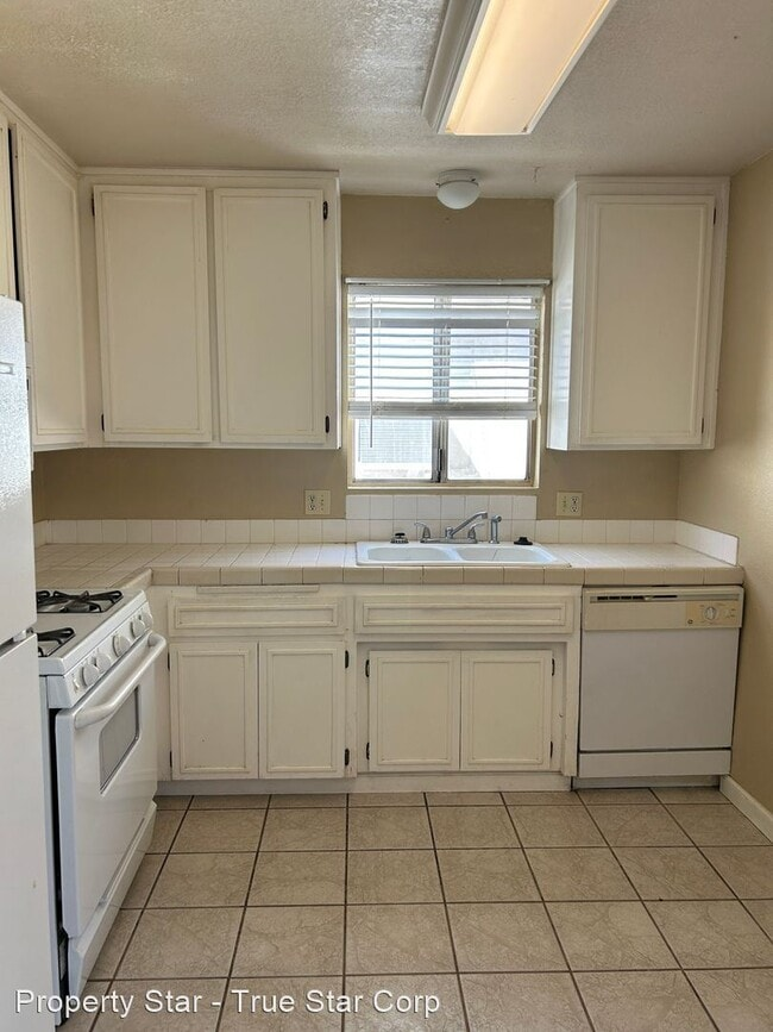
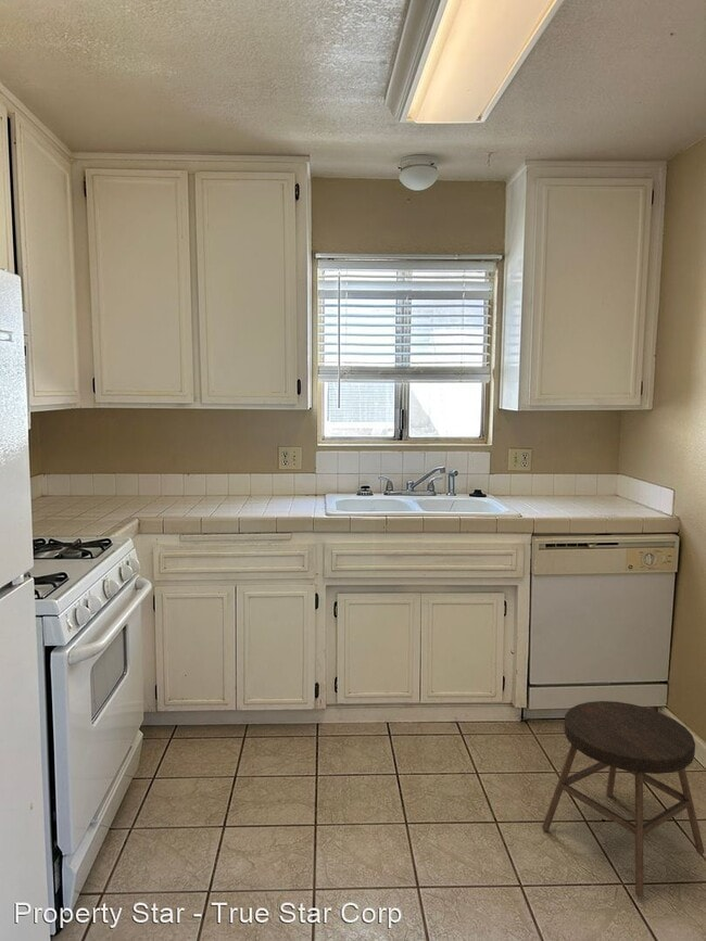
+ stool [541,700,705,899]
